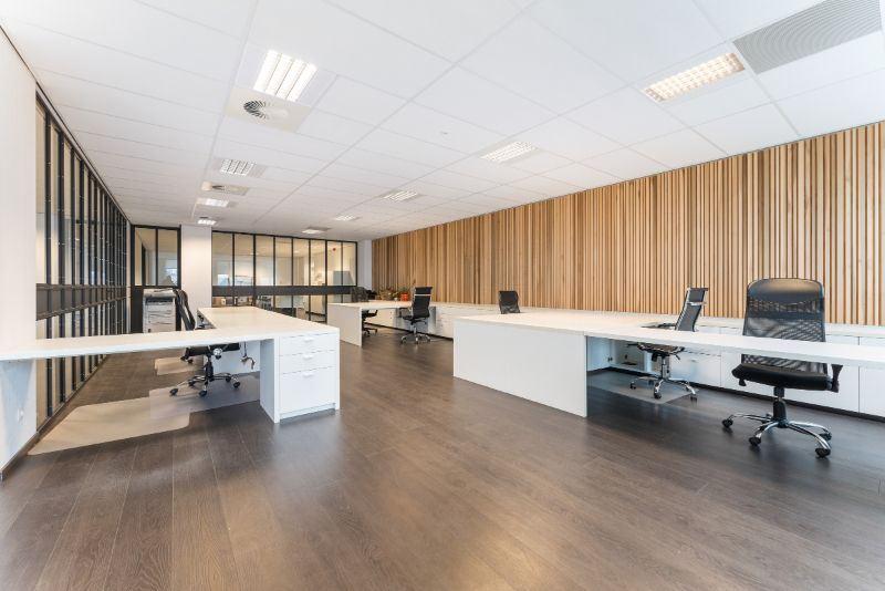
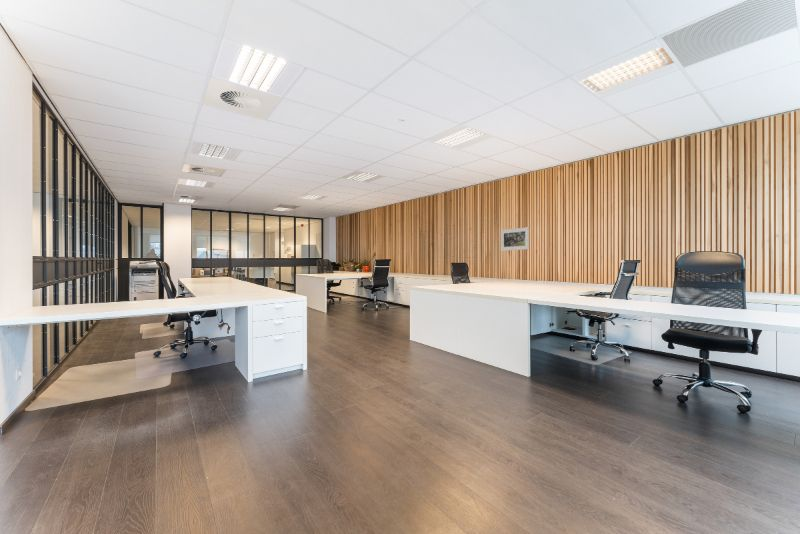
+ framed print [500,226,530,252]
